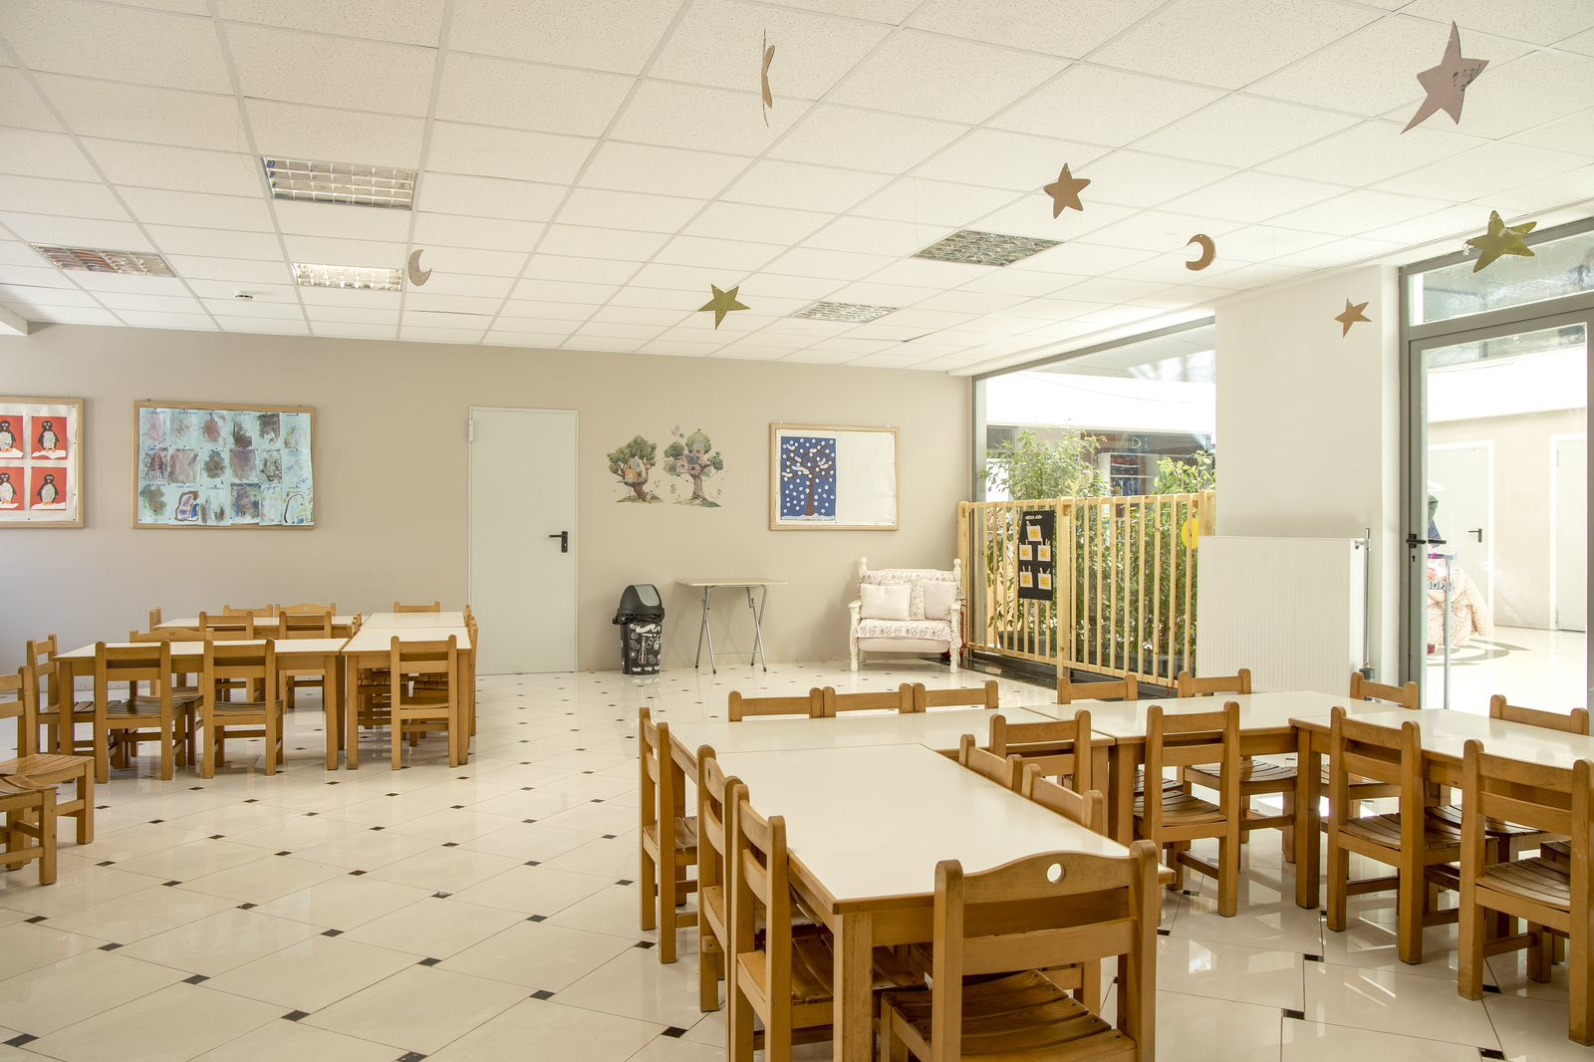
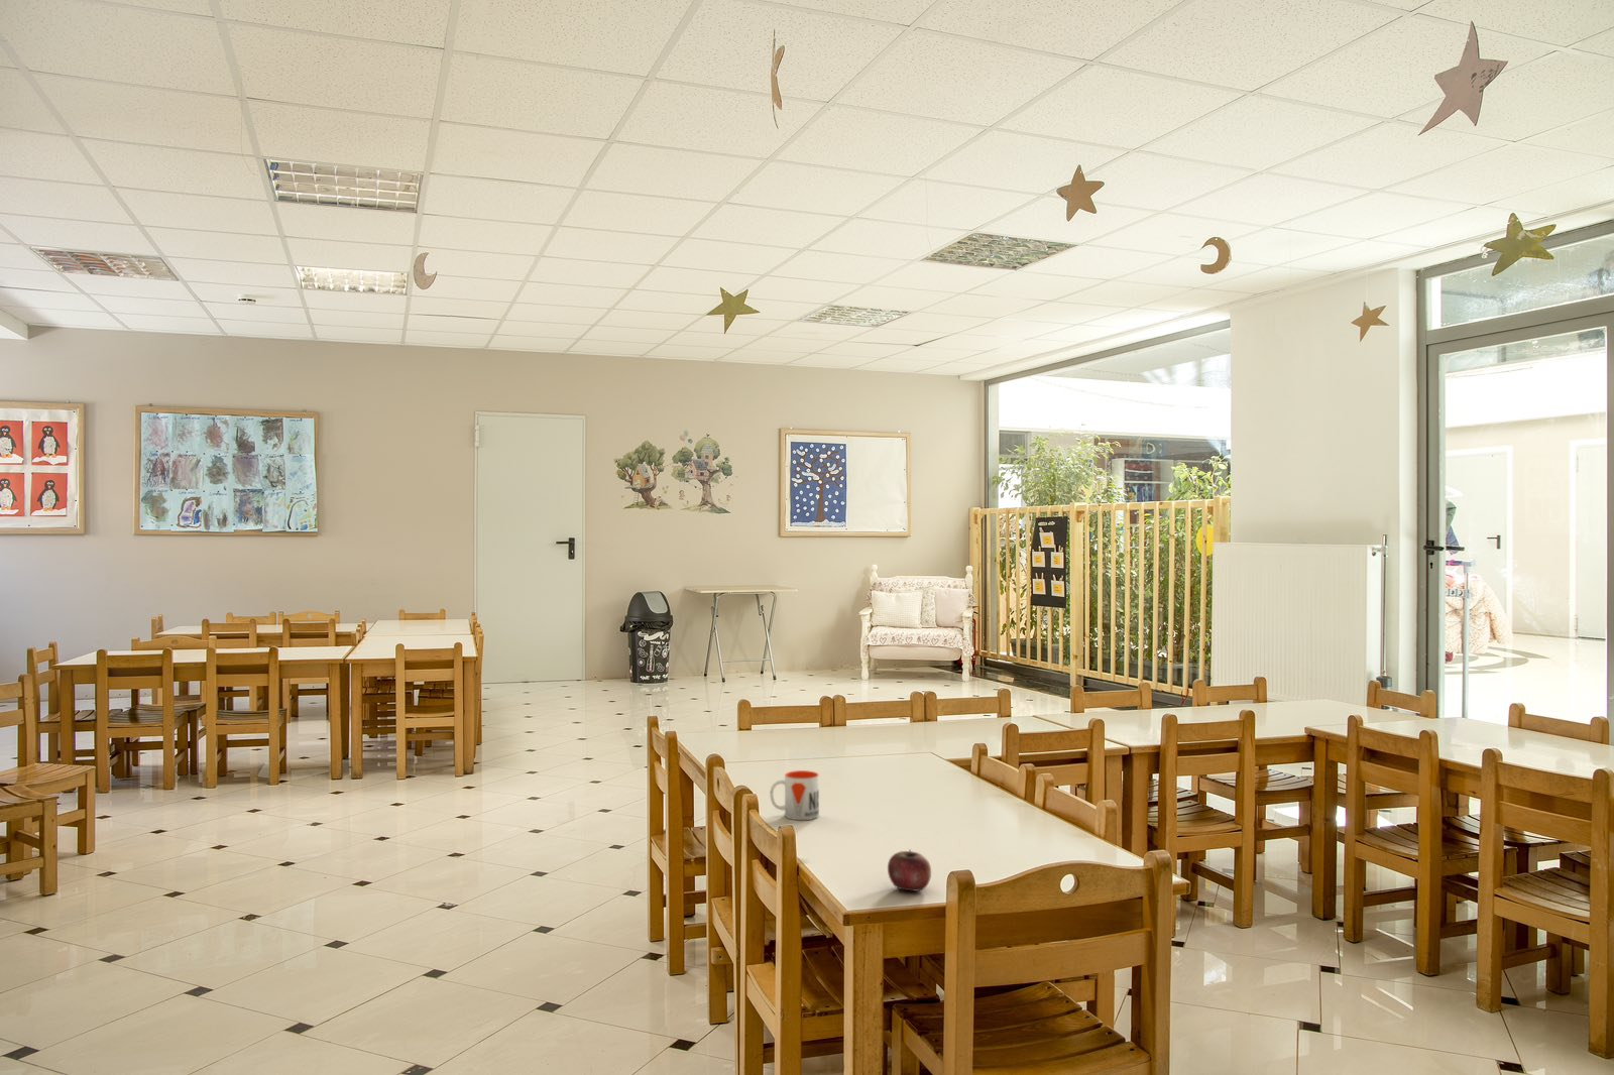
+ apple [887,848,932,893]
+ mug [769,769,820,821]
